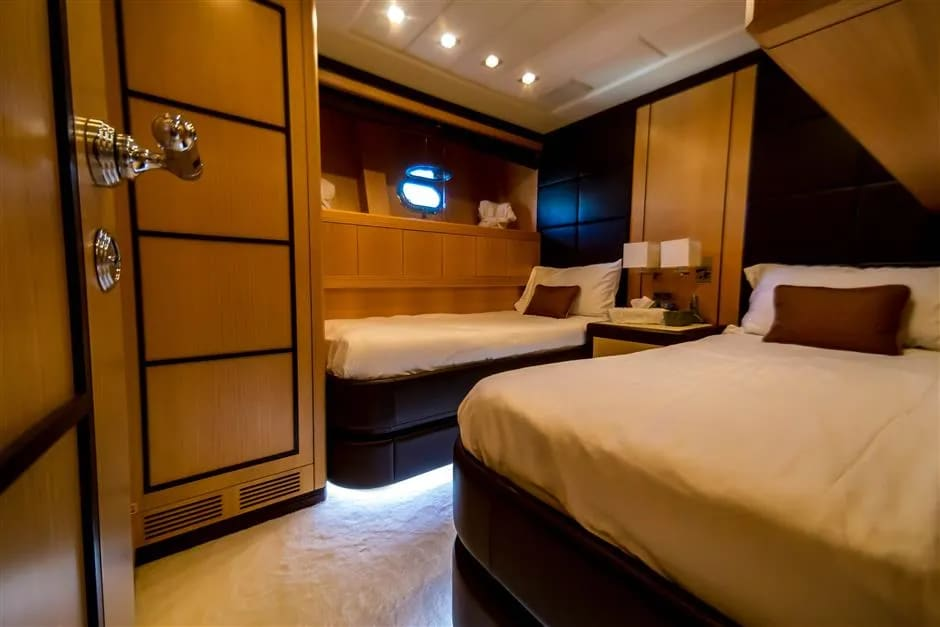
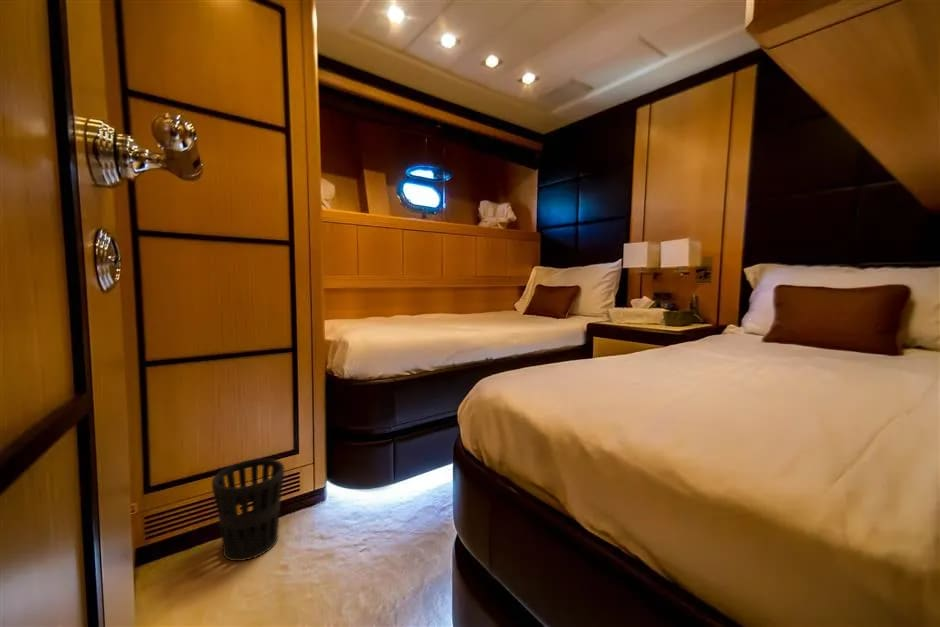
+ wastebasket [211,458,286,562]
